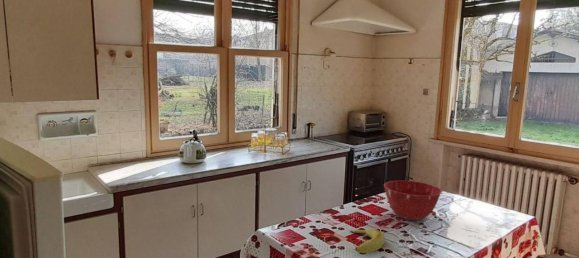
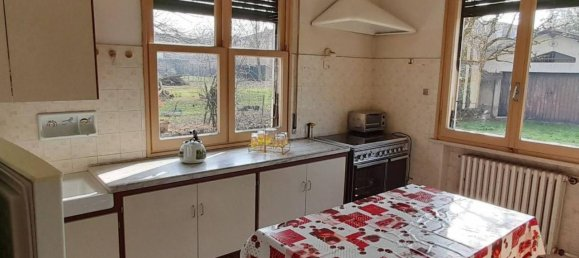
- banana [349,228,386,254]
- mixing bowl [383,180,443,221]
